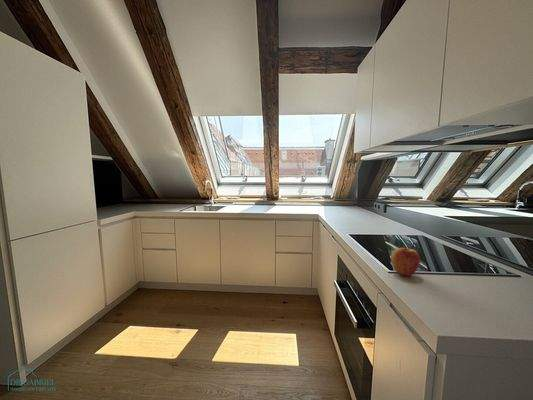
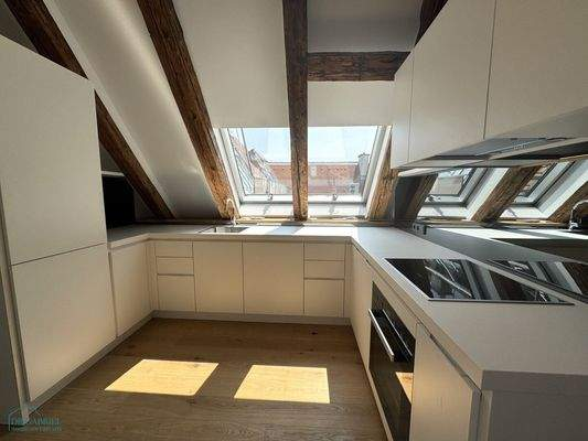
- apple [390,246,421,277]
